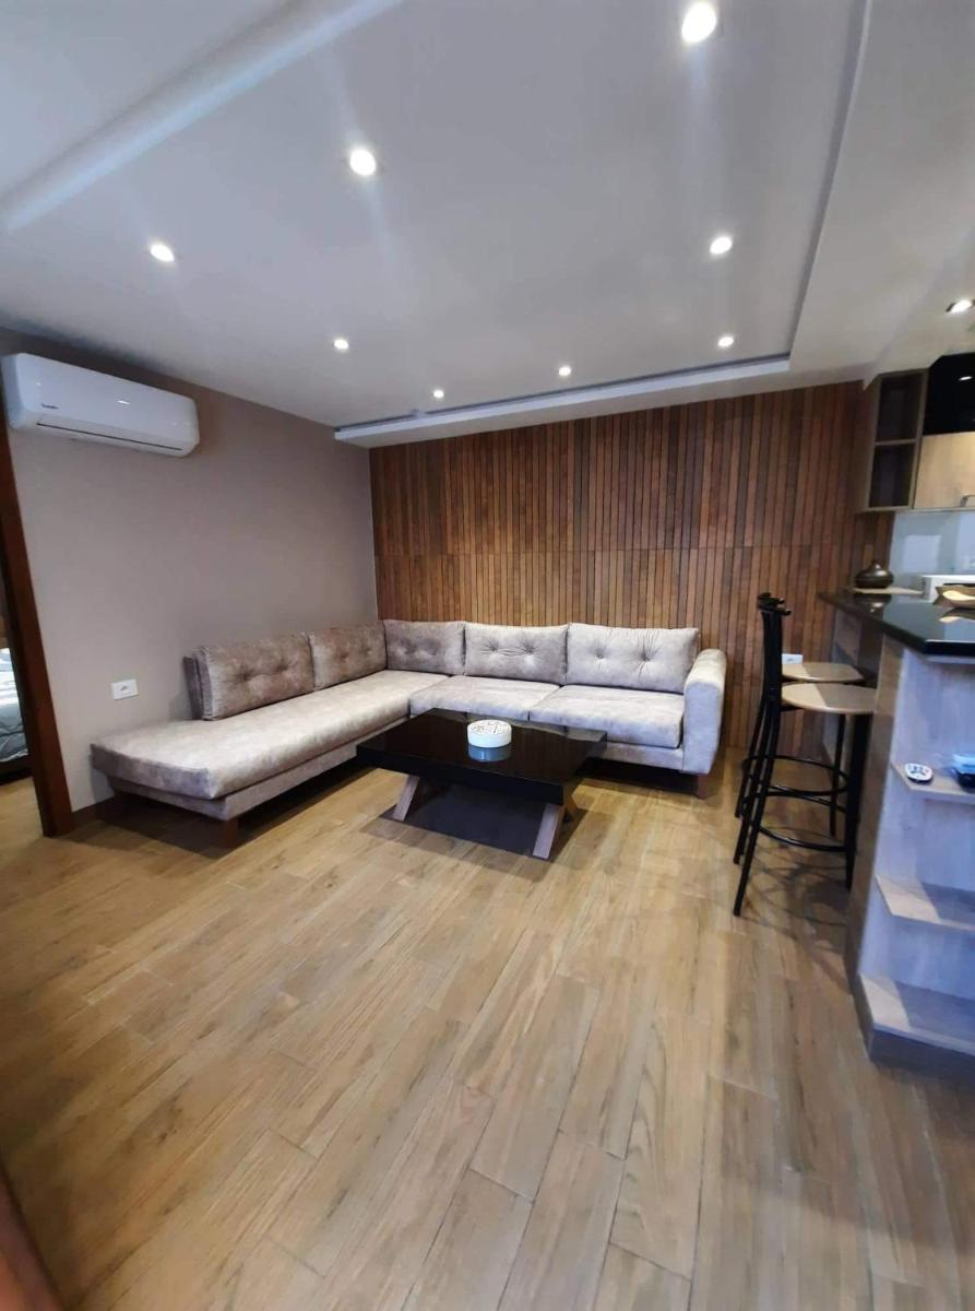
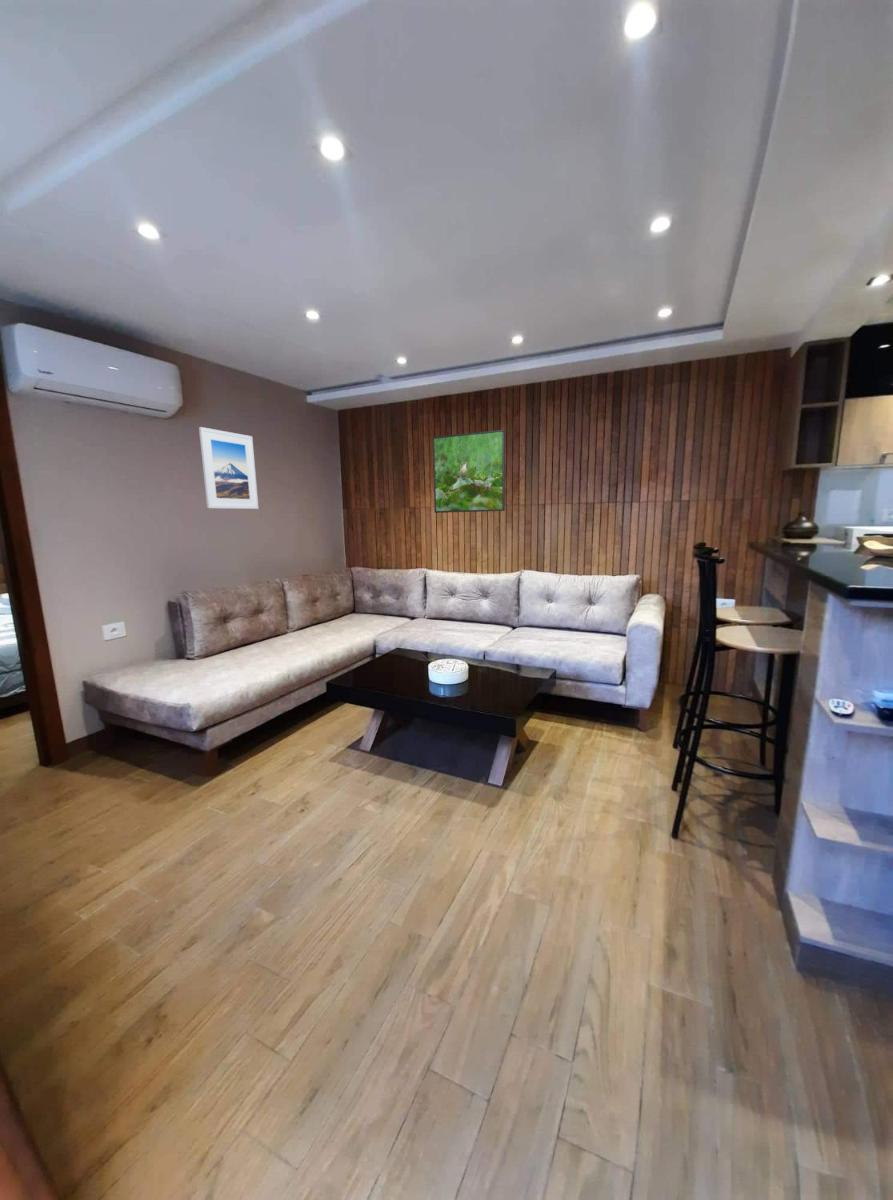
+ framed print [198,426,259,510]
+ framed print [432,428,506,514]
